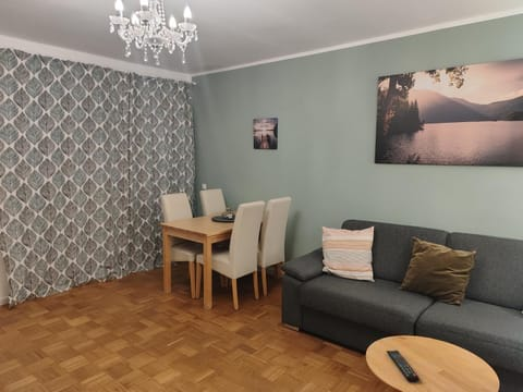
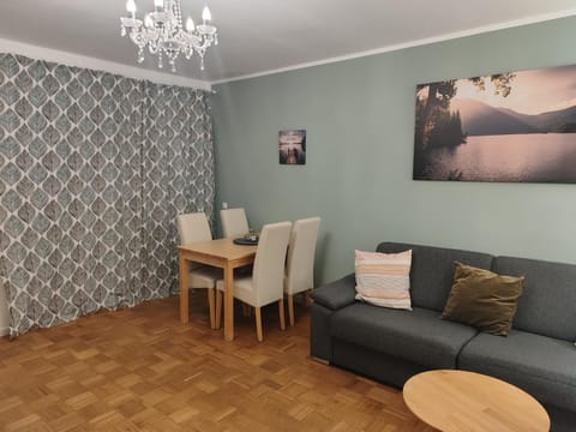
- remote control [386,350,421,383]
